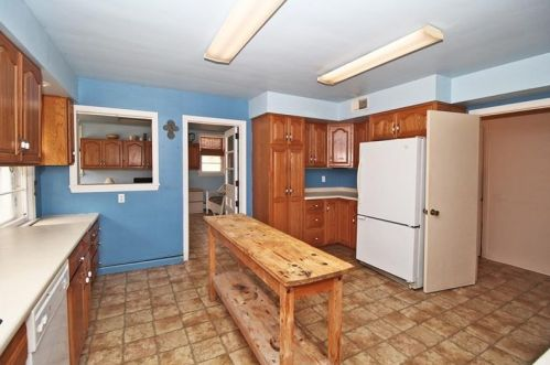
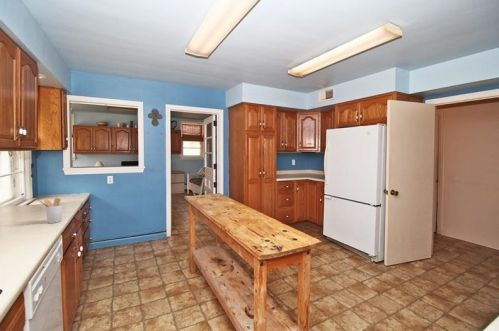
+ utensil holder [37,197,64,224]
